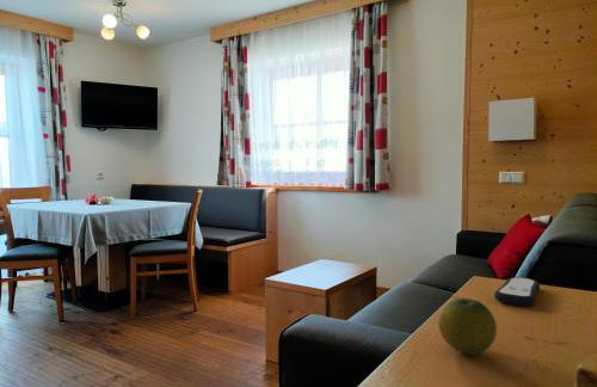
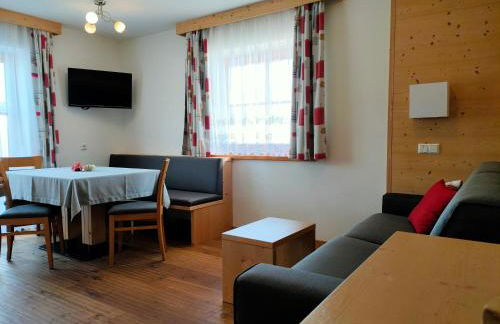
- remote control [493,276,541,307]
- fruit [437,297,498,356]
